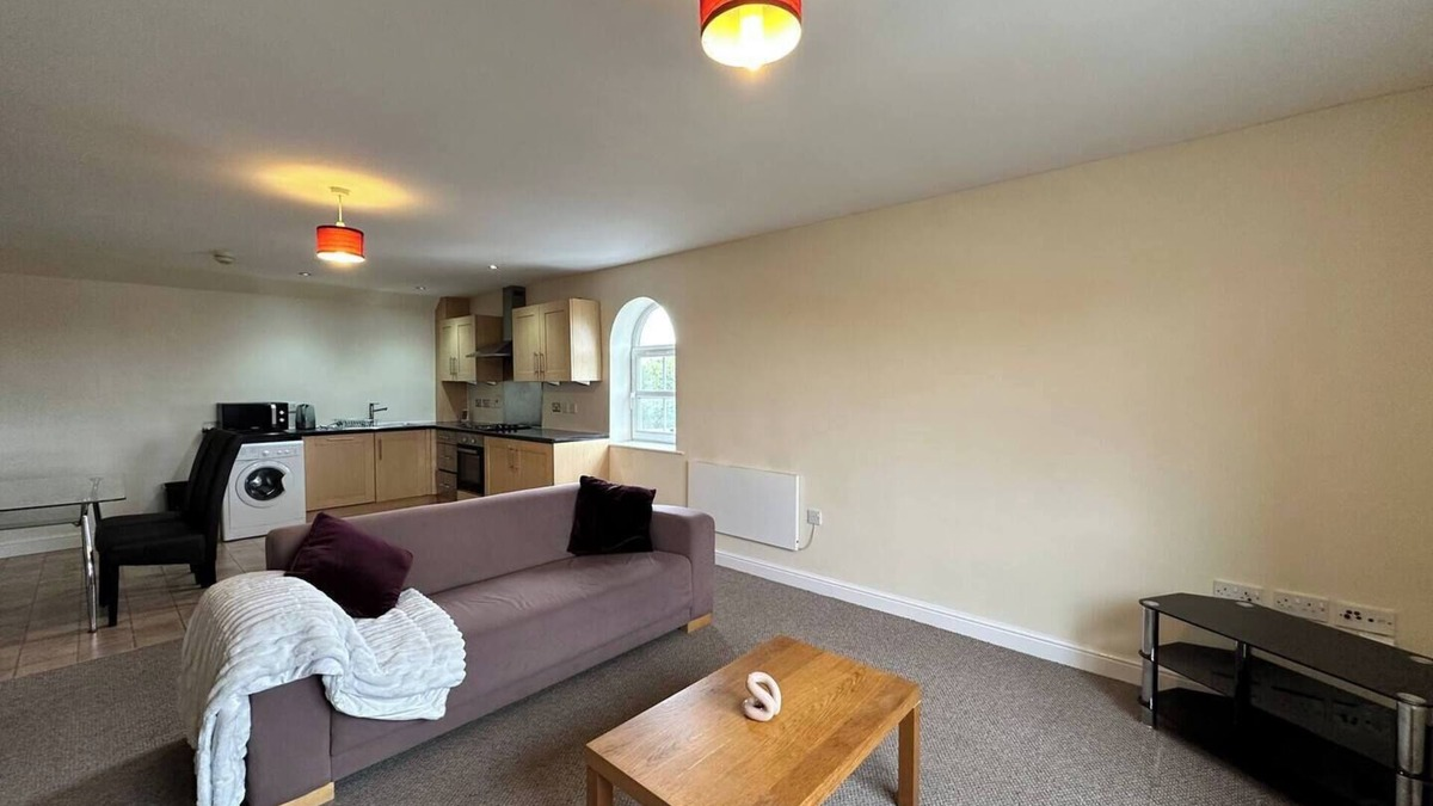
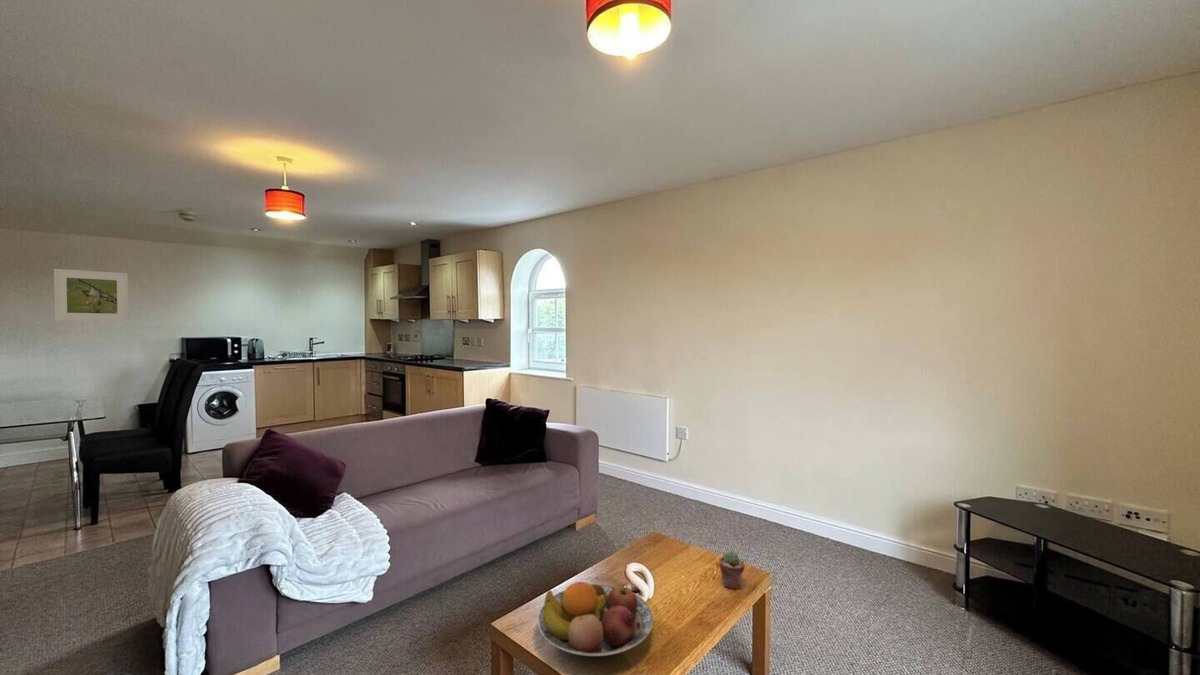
+ potted succulent [718,550,746,590]
+ fruit bowl [536,581,654,657]
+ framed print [53,268,129,322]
